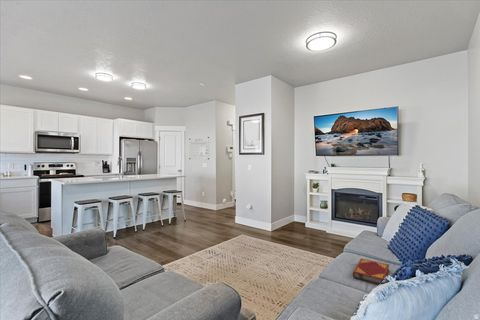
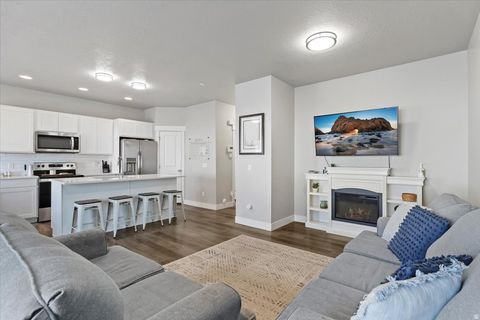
- hardback book [352,258,390,285]
